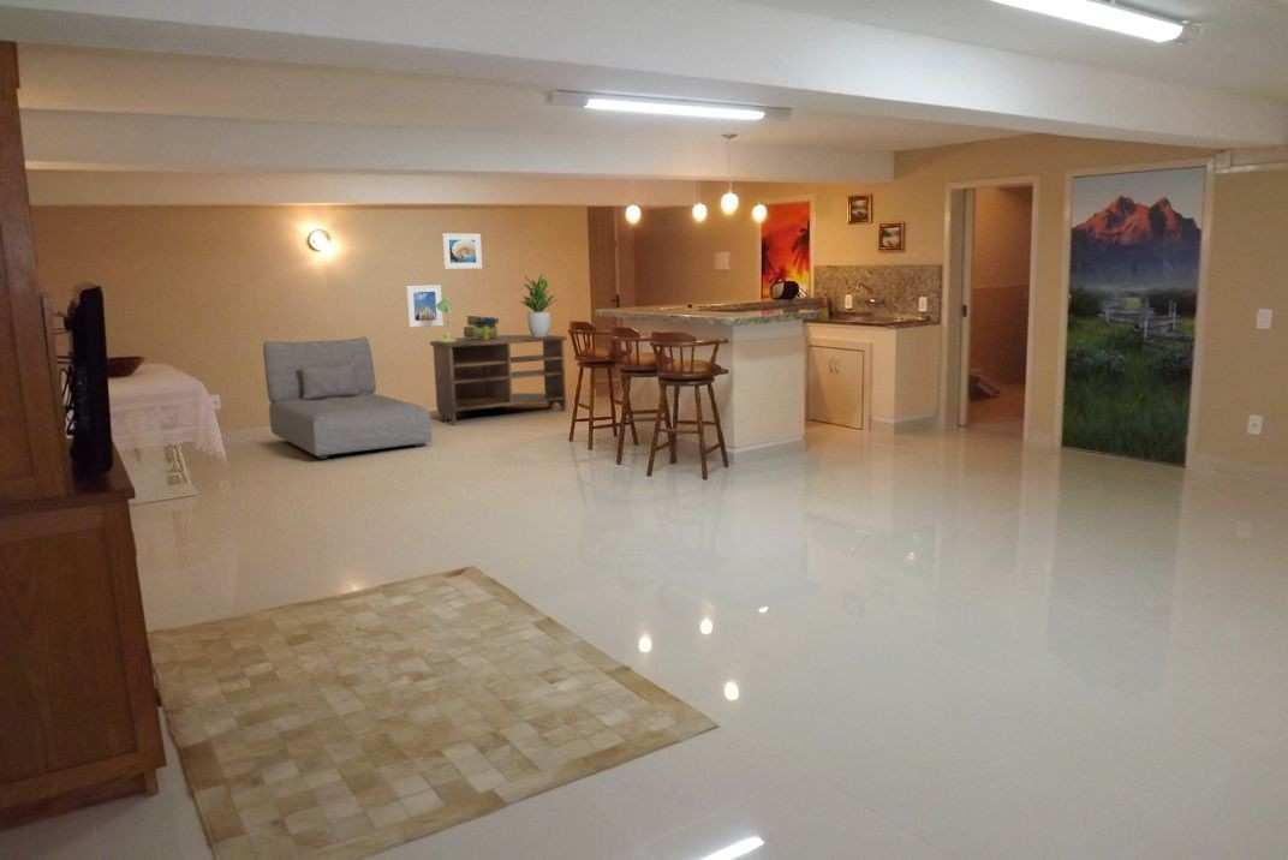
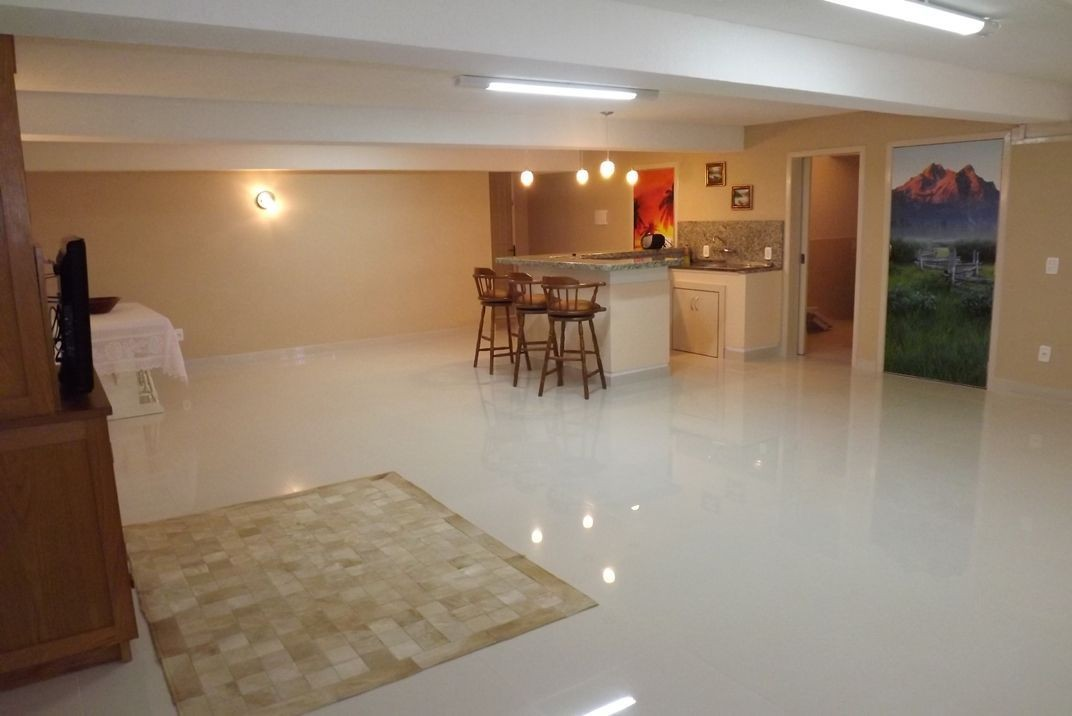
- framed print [441,232,483,270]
- stack of books [463,315,500,339]
- tv stand [429,334,568,425]
- potted plant [517,274,560,336]
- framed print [405,283,445,329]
- table lamp [436,295,458,342]
- sofa [262,335,433,460]
